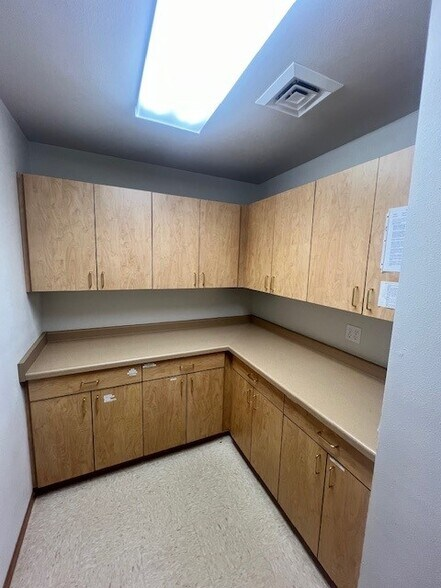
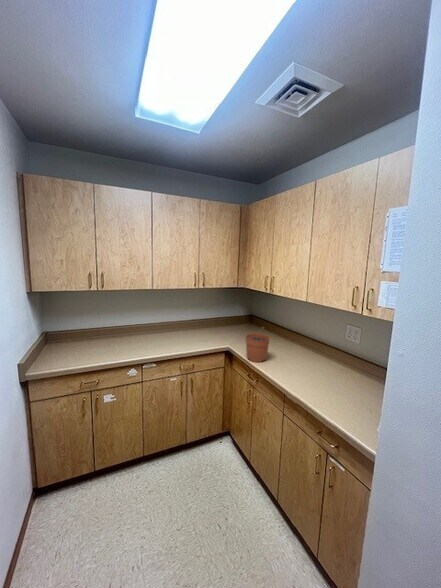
+ plant pot [245,326,271,363]
